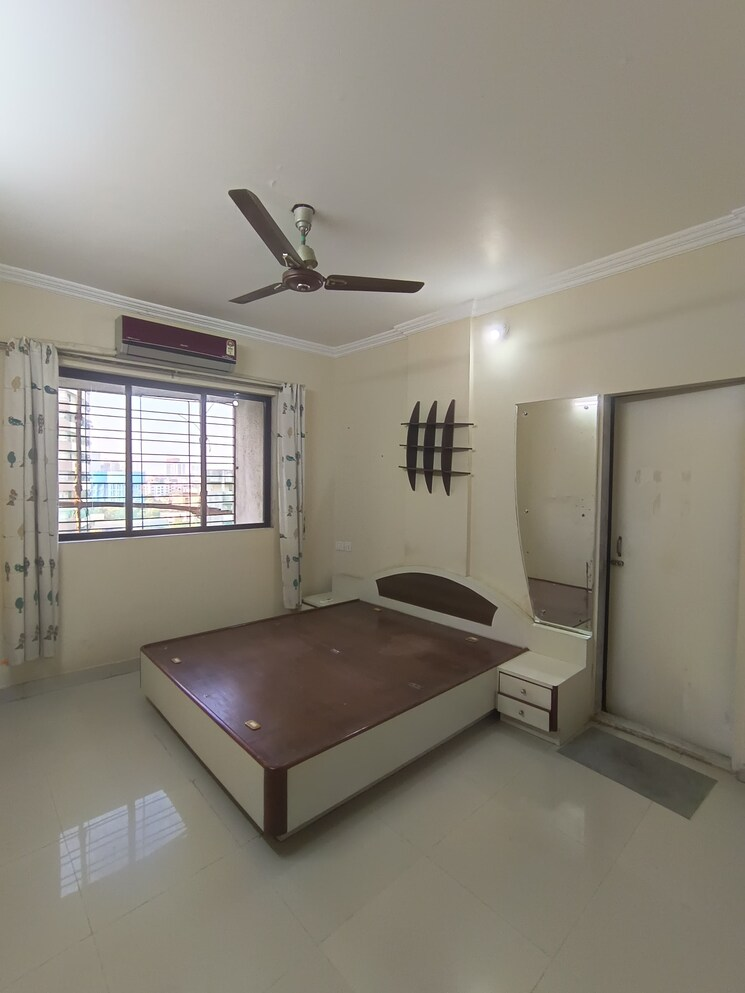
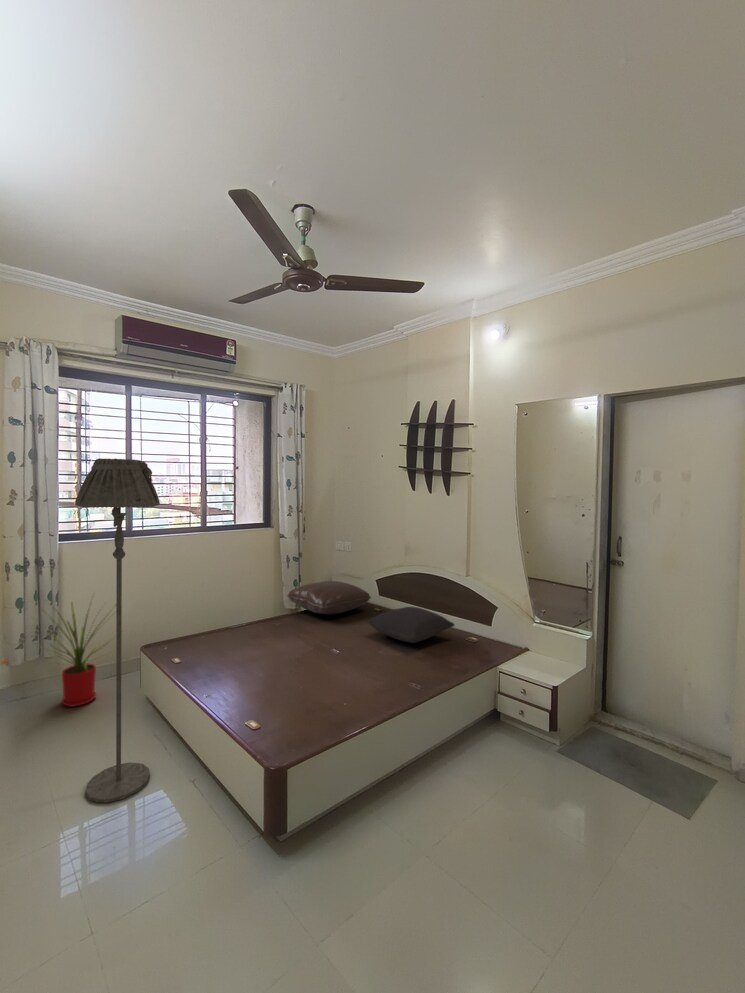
+ house plant [29,591,125,708]
+ pillow [286,580,372,616]
+ floor lamp [74,457,161,804]
+ pillow [365,606,455,644]
